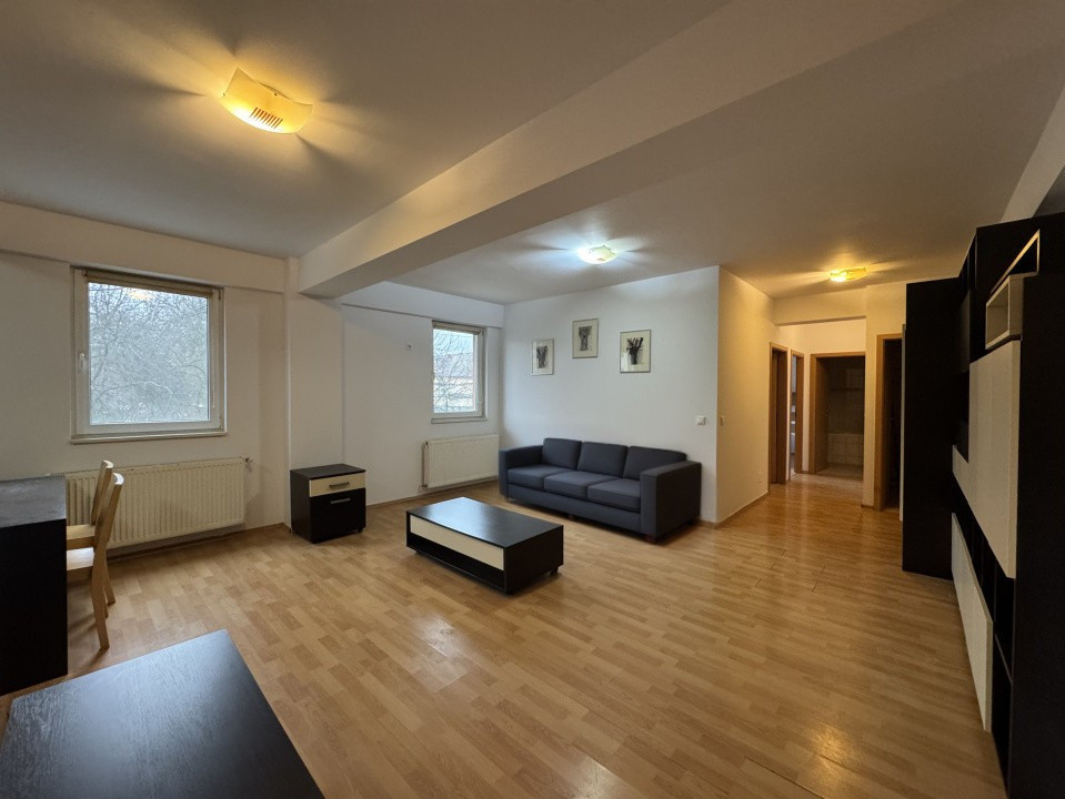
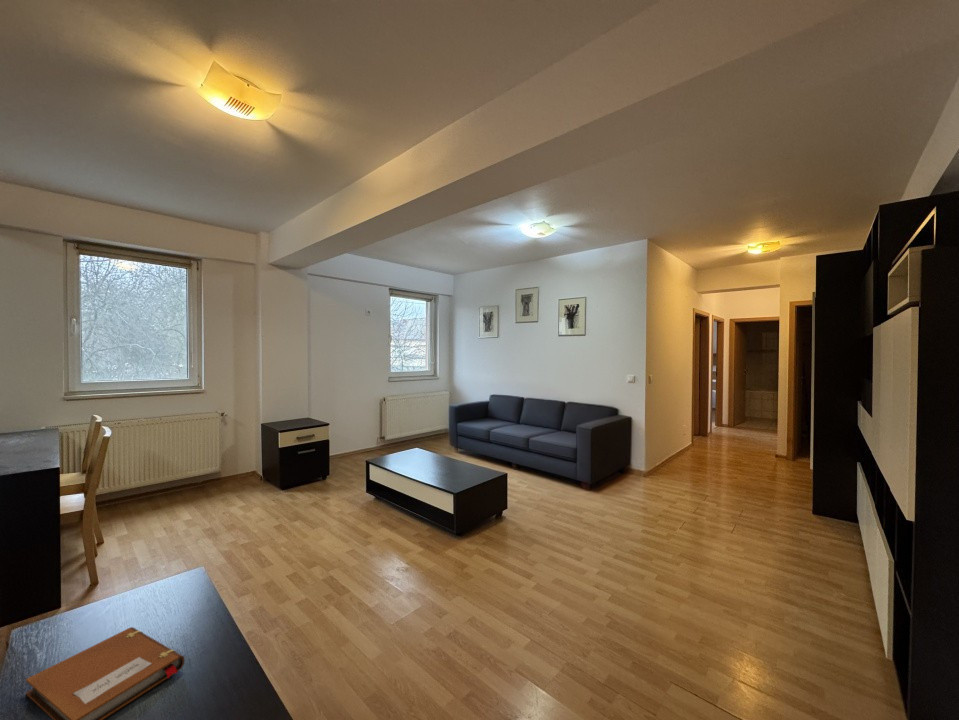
+ notebook [25,626,185,720]
